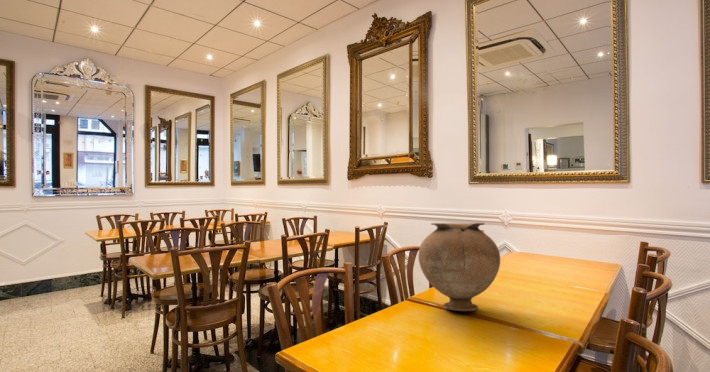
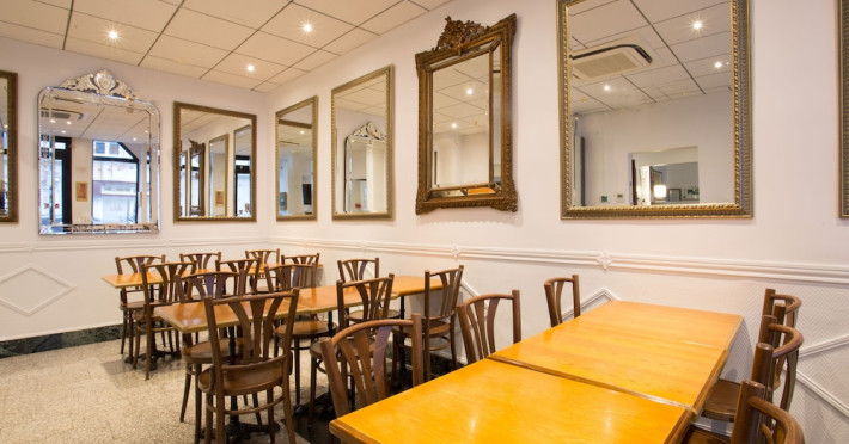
- vase [417,222,501,312]
